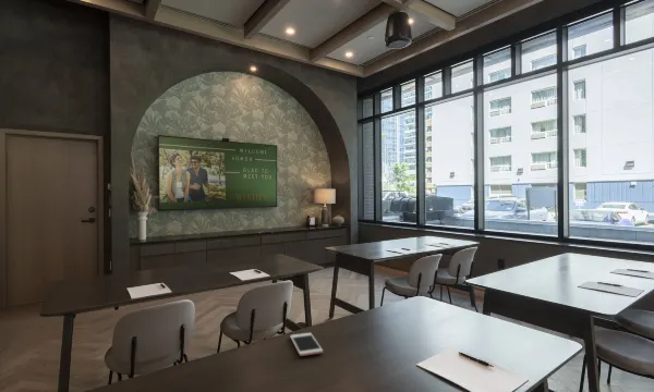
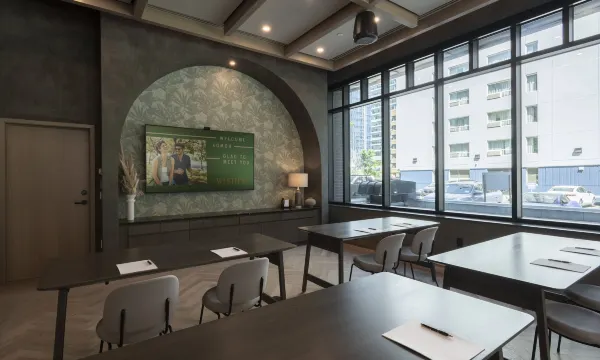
- cell phone [289,332,324,357]
